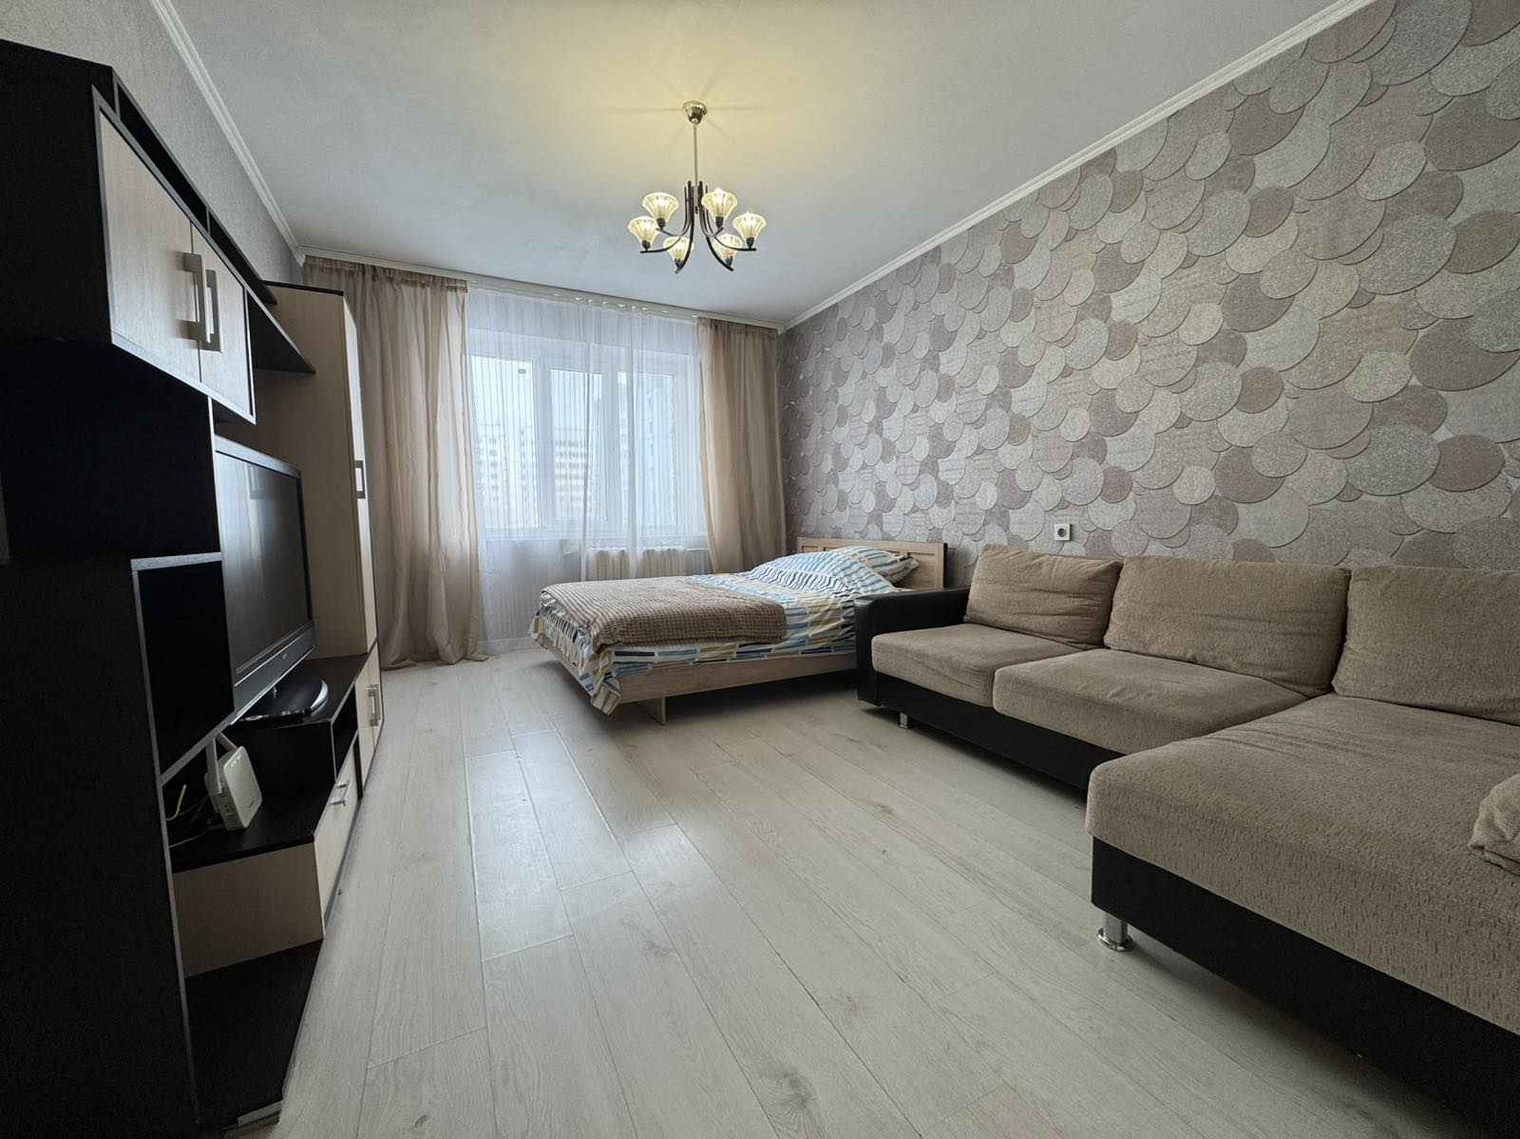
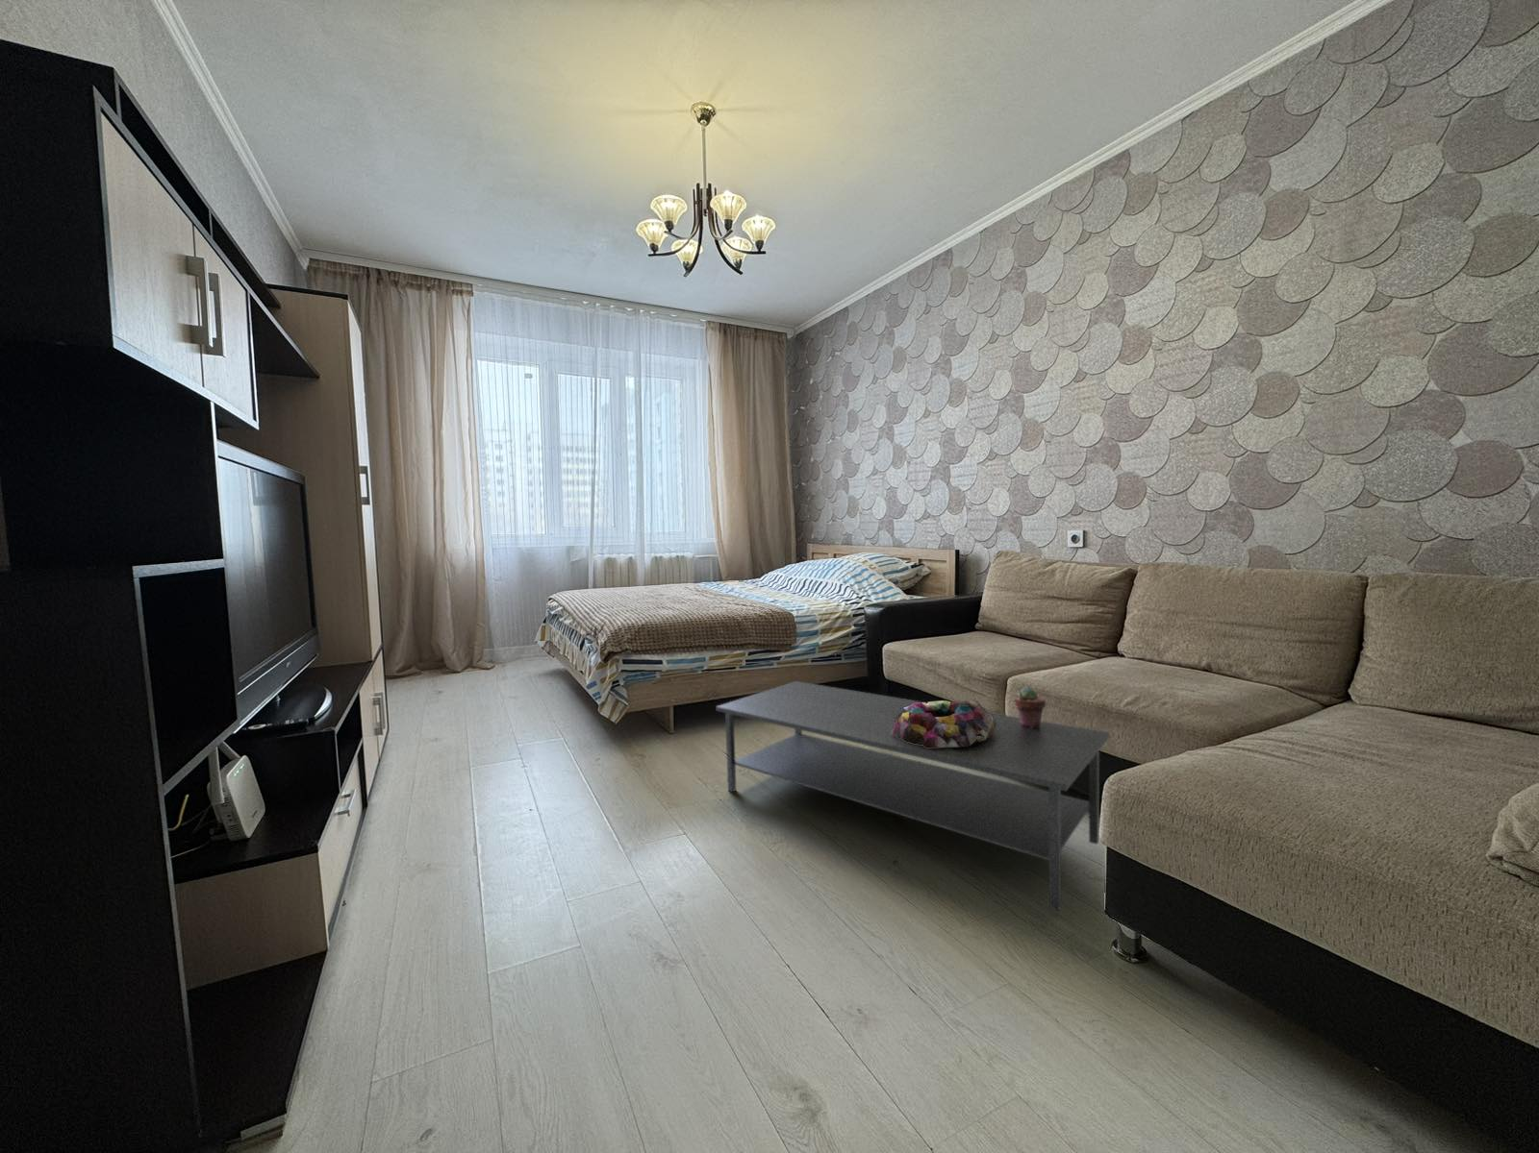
+ coffee table [715,681,1111,912]
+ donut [891,699,996,747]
+ potted succulent [1014,686,1047,728]
